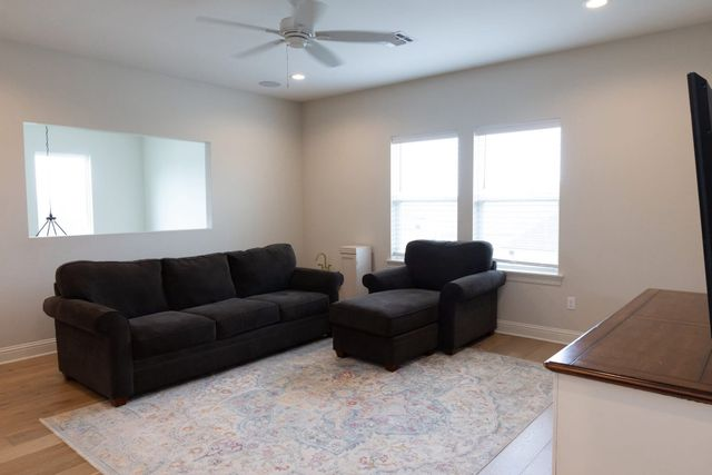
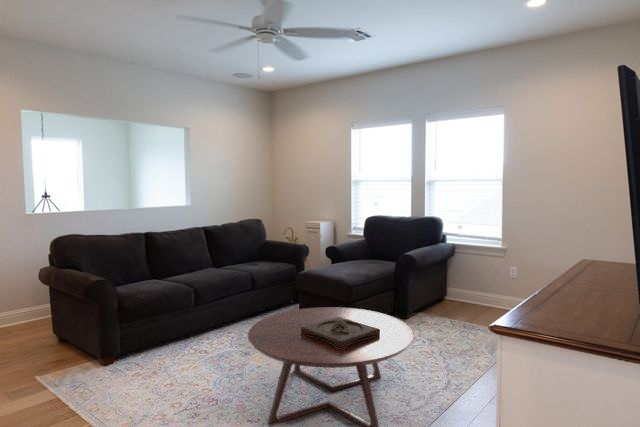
+ wooden tray [301,317,381,349]
+ coffee table [247,306,414,427]
